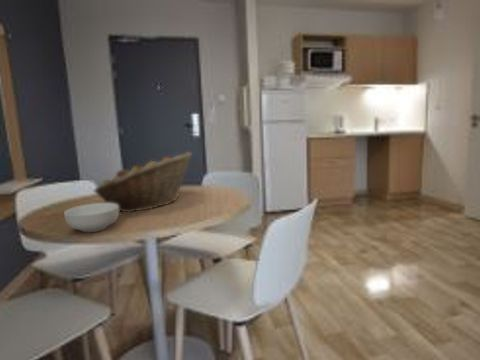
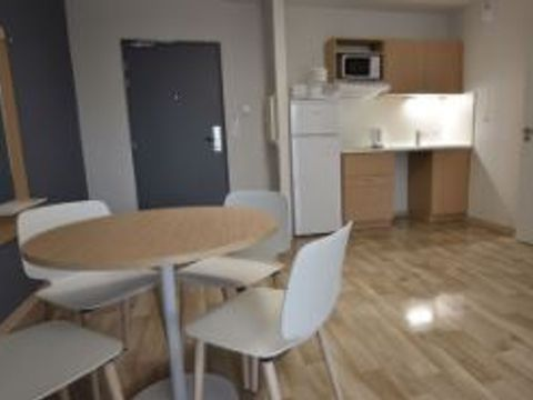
- fruit basket [93,151,193,213]
- cereal bowl [63,202,120,233]
